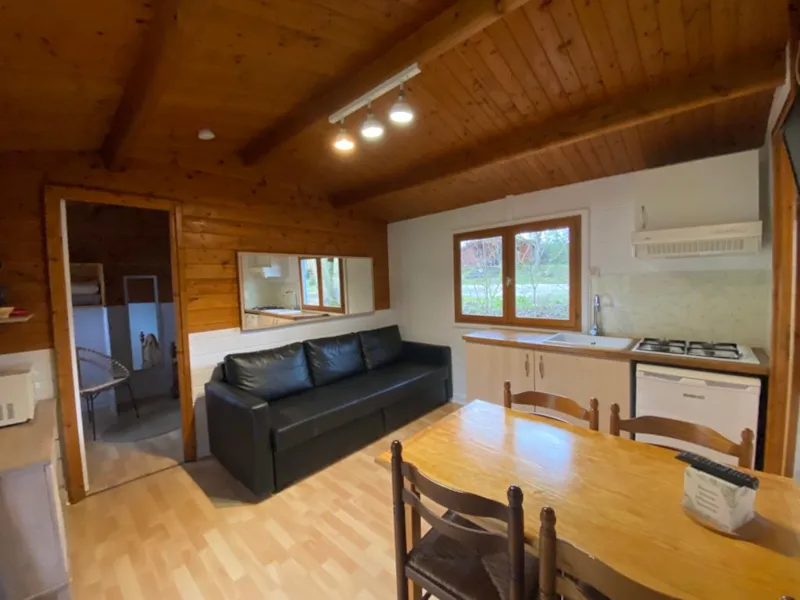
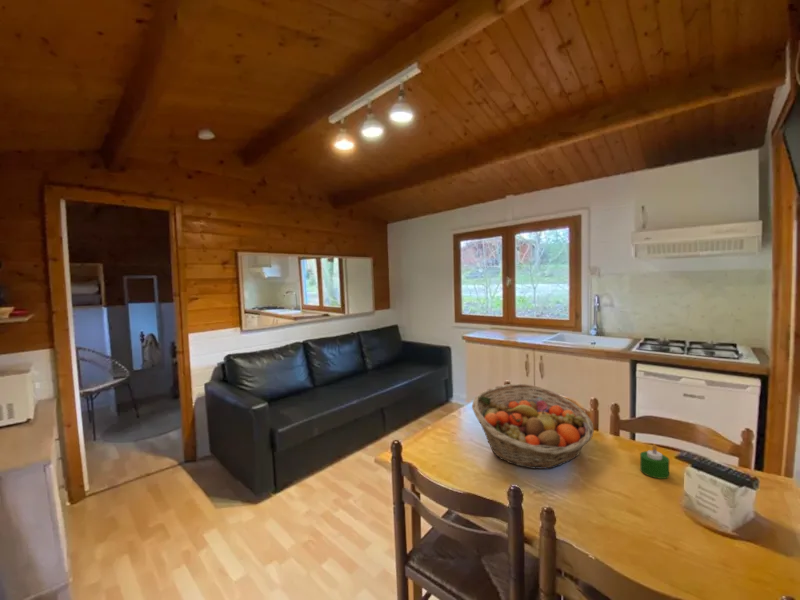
+ fruit basket [471,383,595,470]
+ candle [639,443,670,480]
